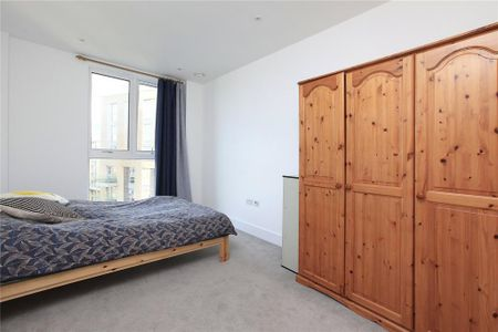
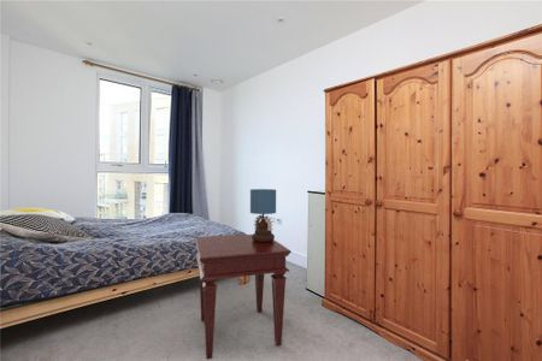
+ side table [194,233,293,360]
+ table lamp [249,188,277,242]
